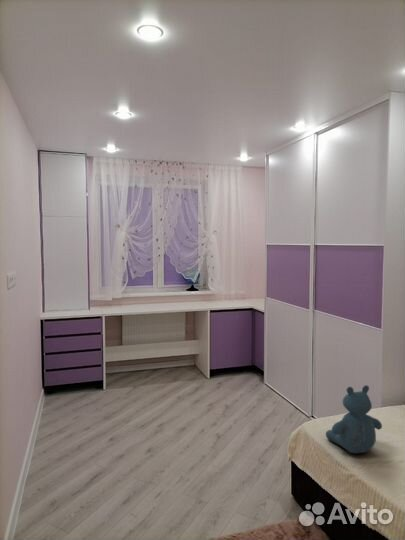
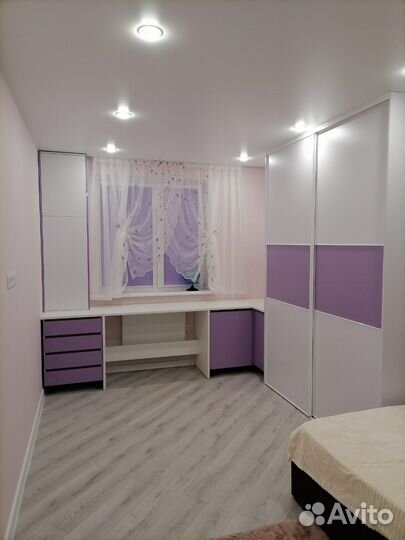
- teddy bear [325,384,383,454]
